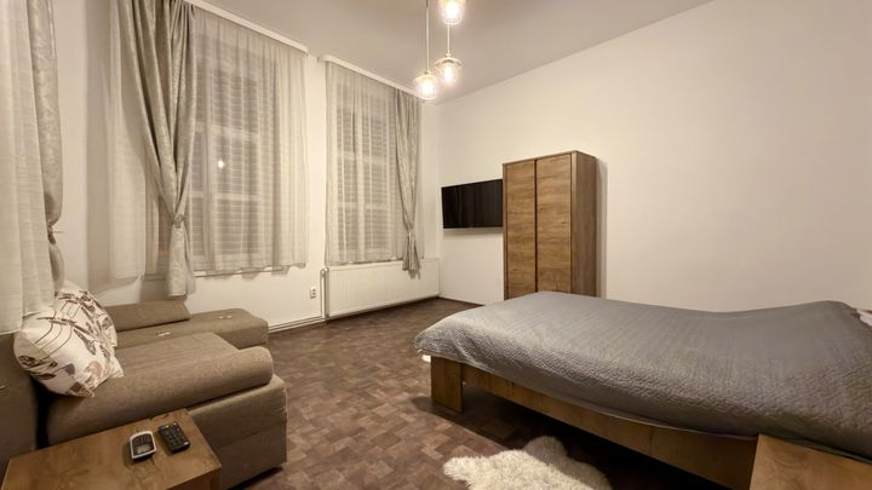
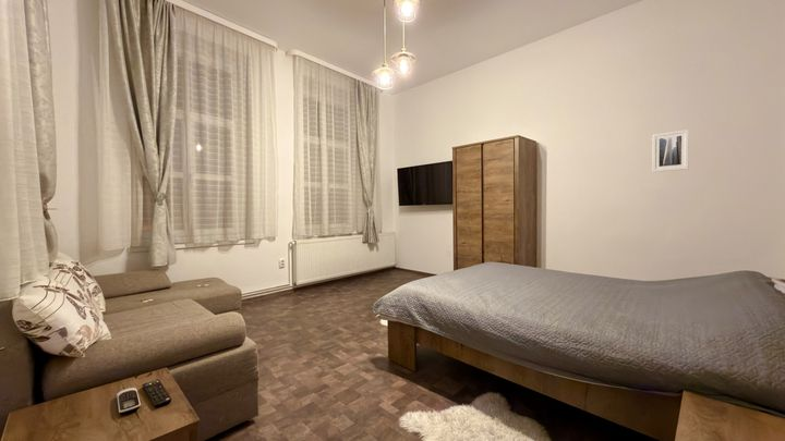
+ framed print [651,128,690,173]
